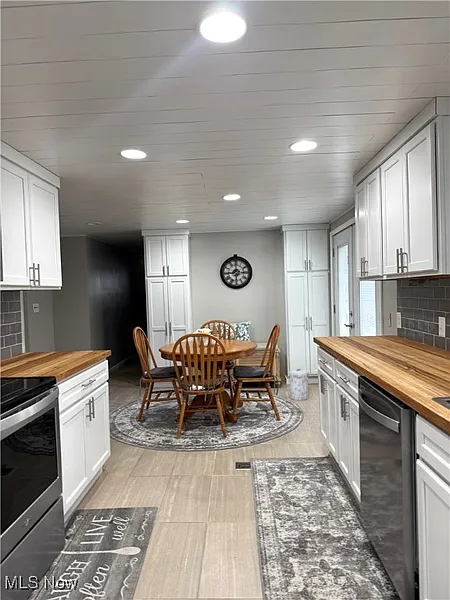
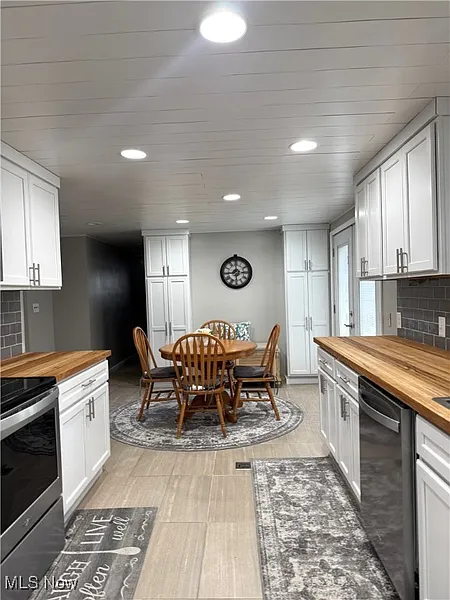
- trash can [288,368,310,401]
